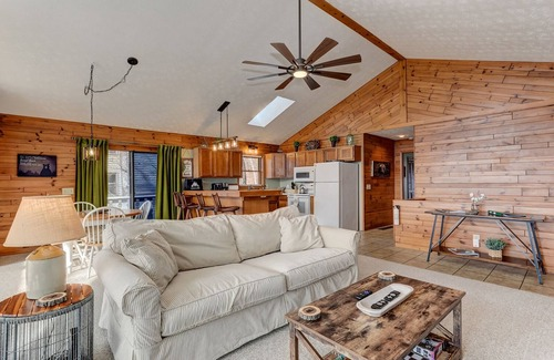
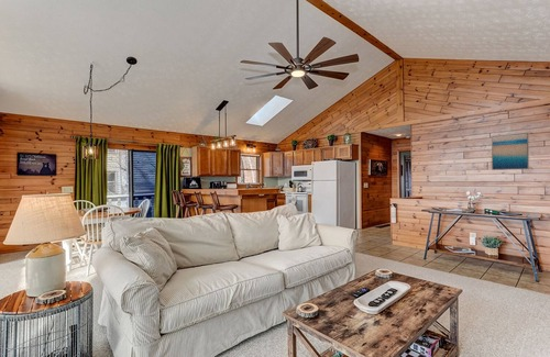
+ wall art [491,132,530,171]
